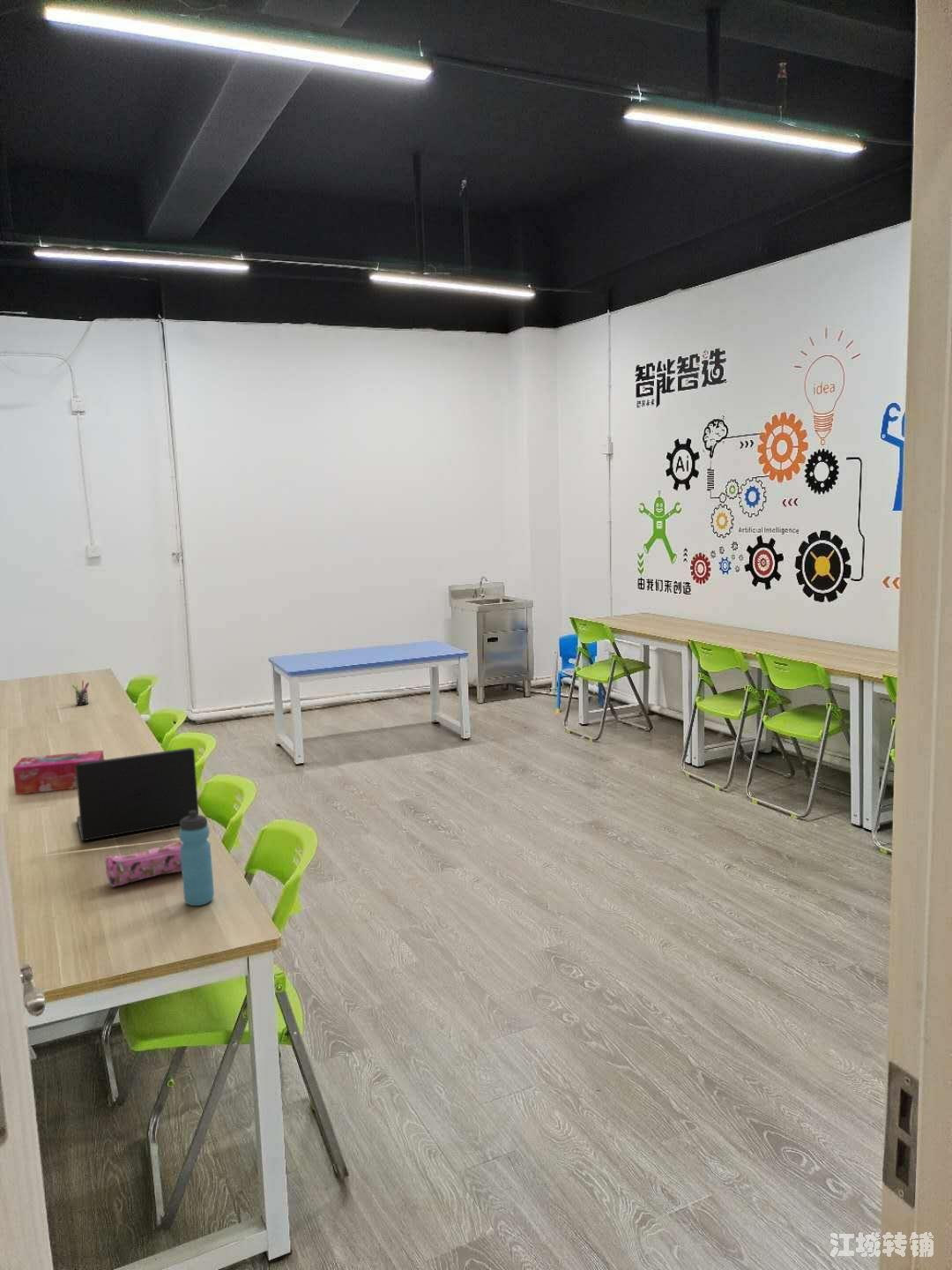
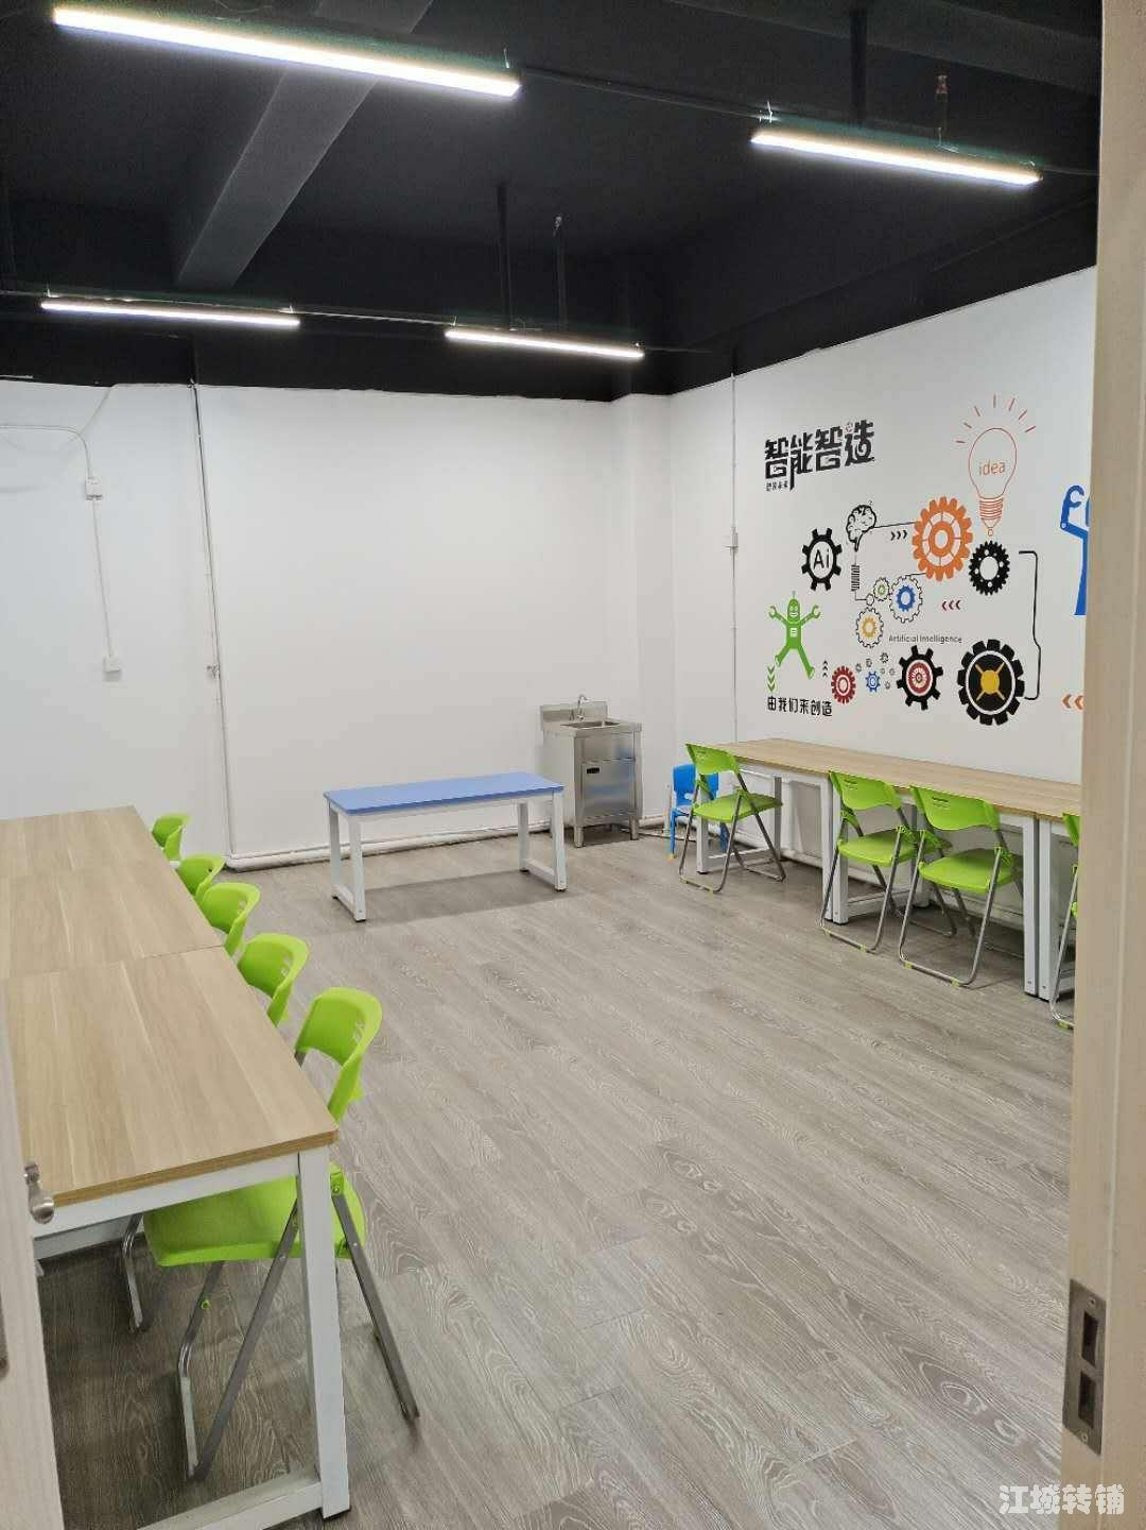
- water bottle [178,811,215,907]
- pencil case [105,840,183,888]
- tissue box [12,750,105,796]
- laptop [76,747,199,842]
- pen holder [71,679,90,706]
